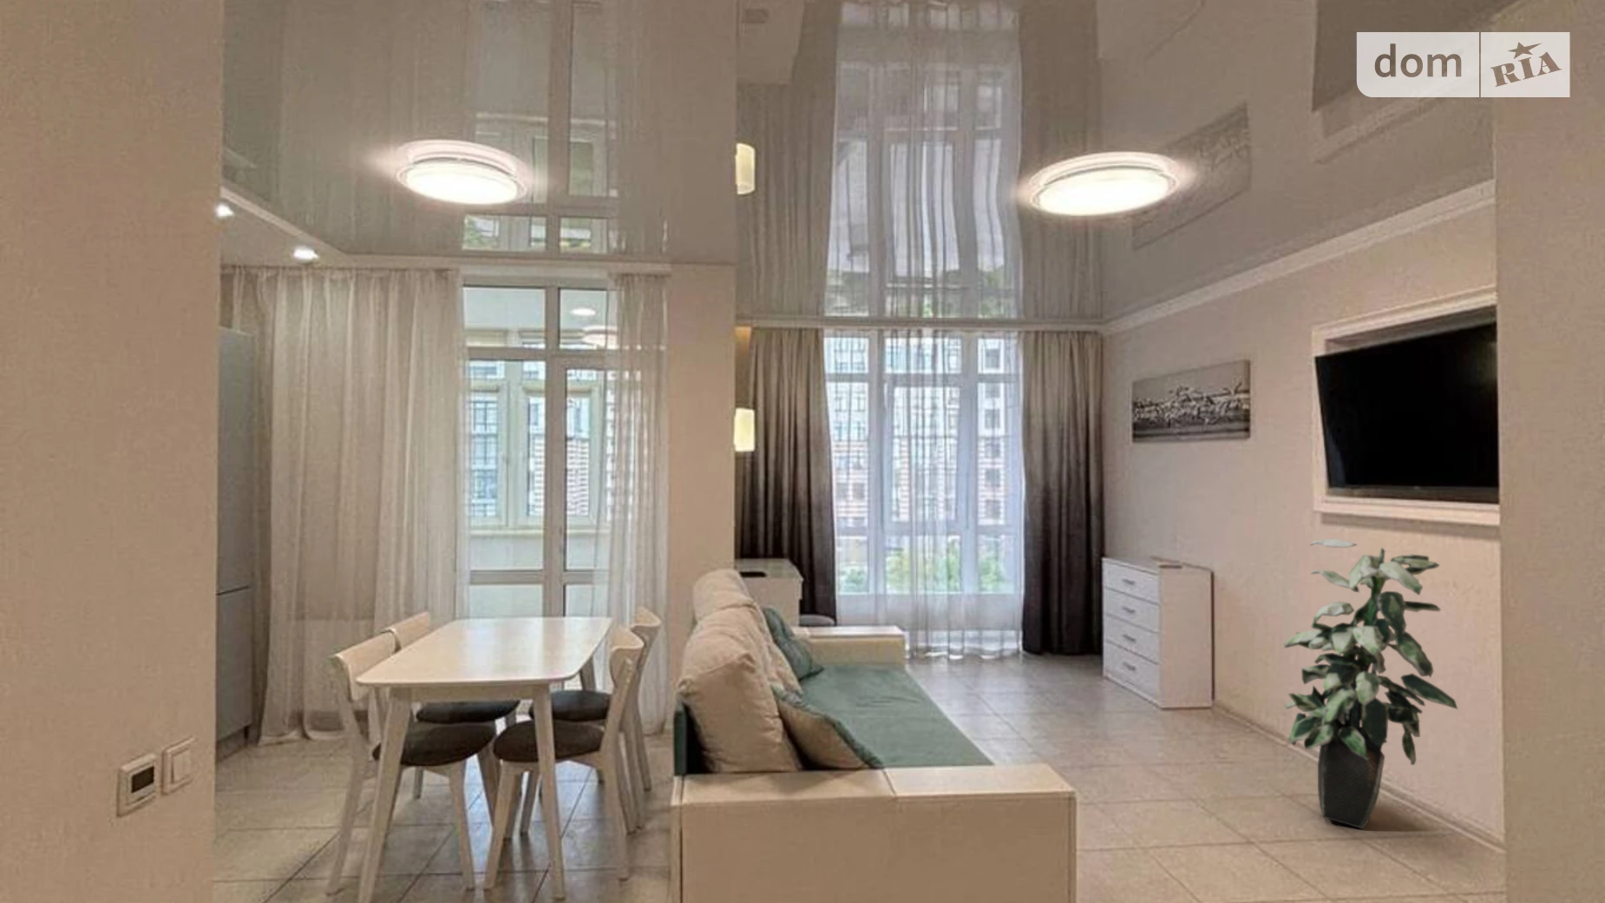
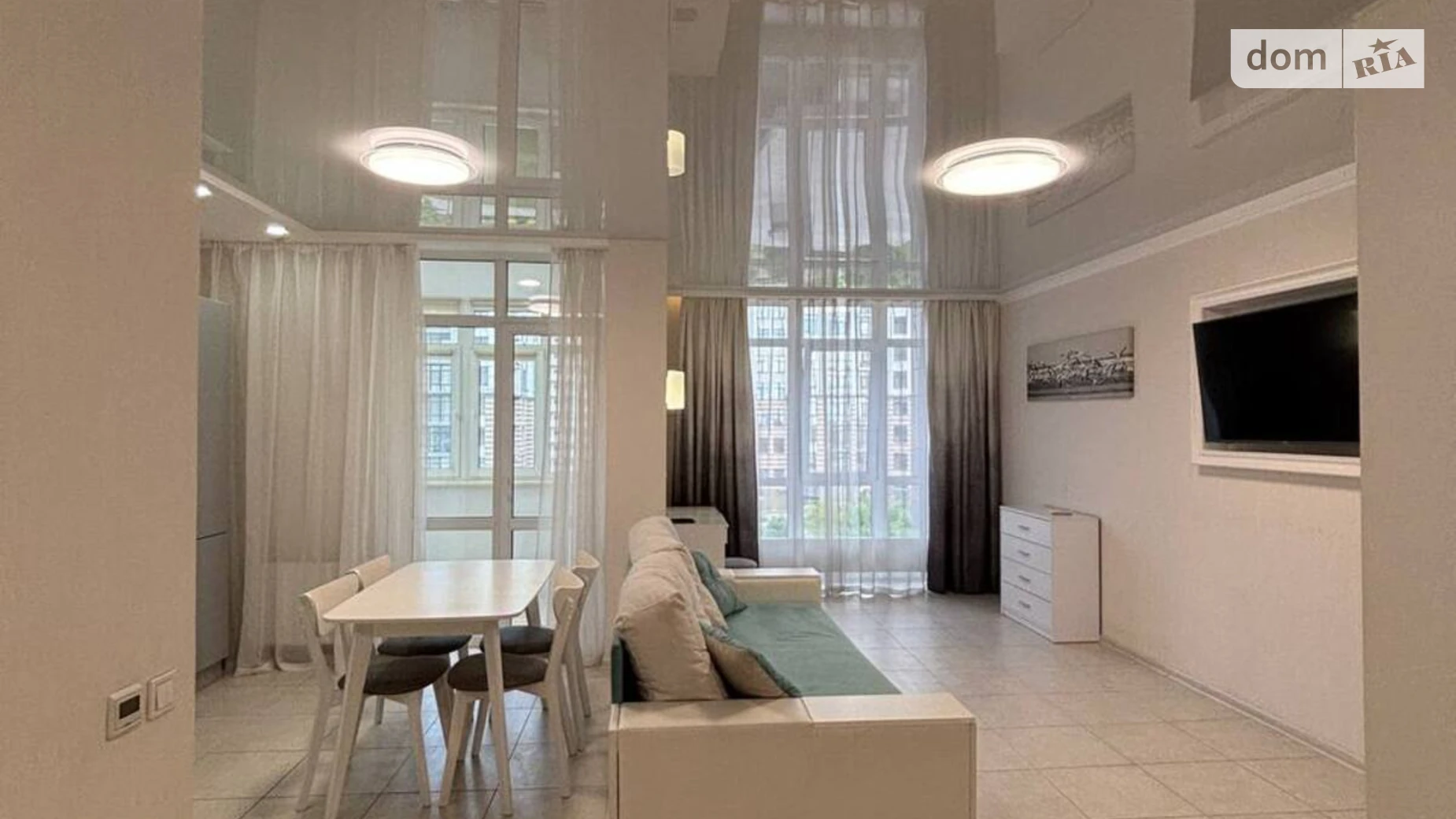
- indoor plant [1281,537,1458,830]
